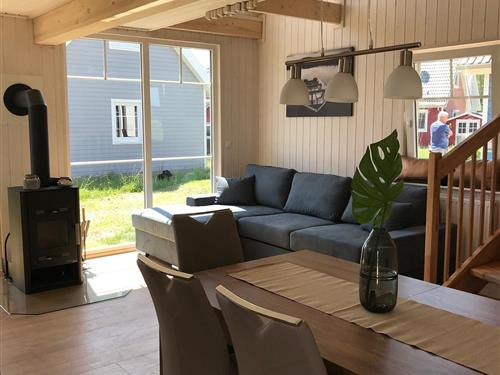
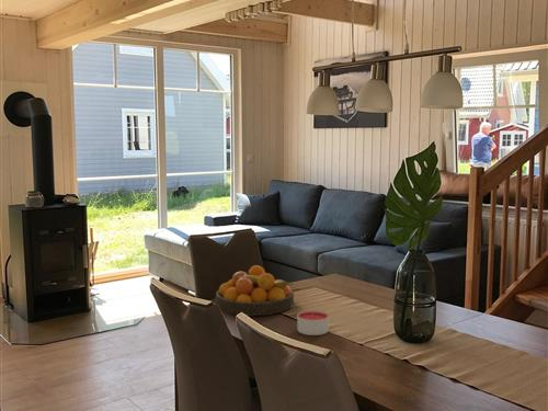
+ fruit bowl [215,264,295,317]
+ candle [296,309,330,336]
